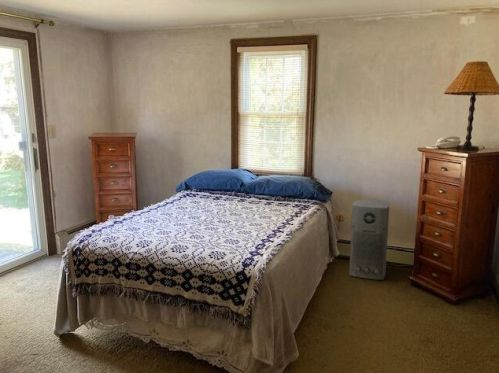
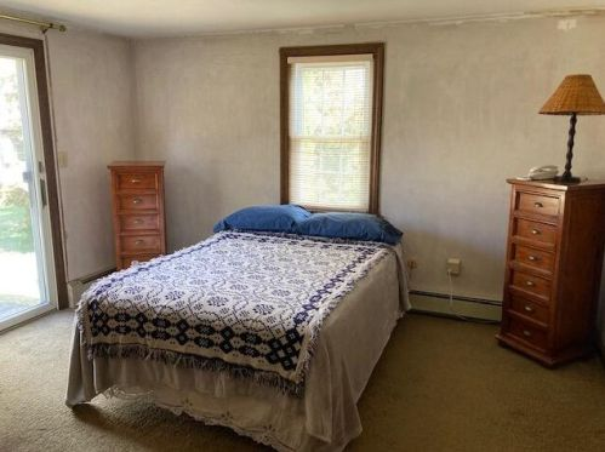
- air purifier [348,199,390,281]
